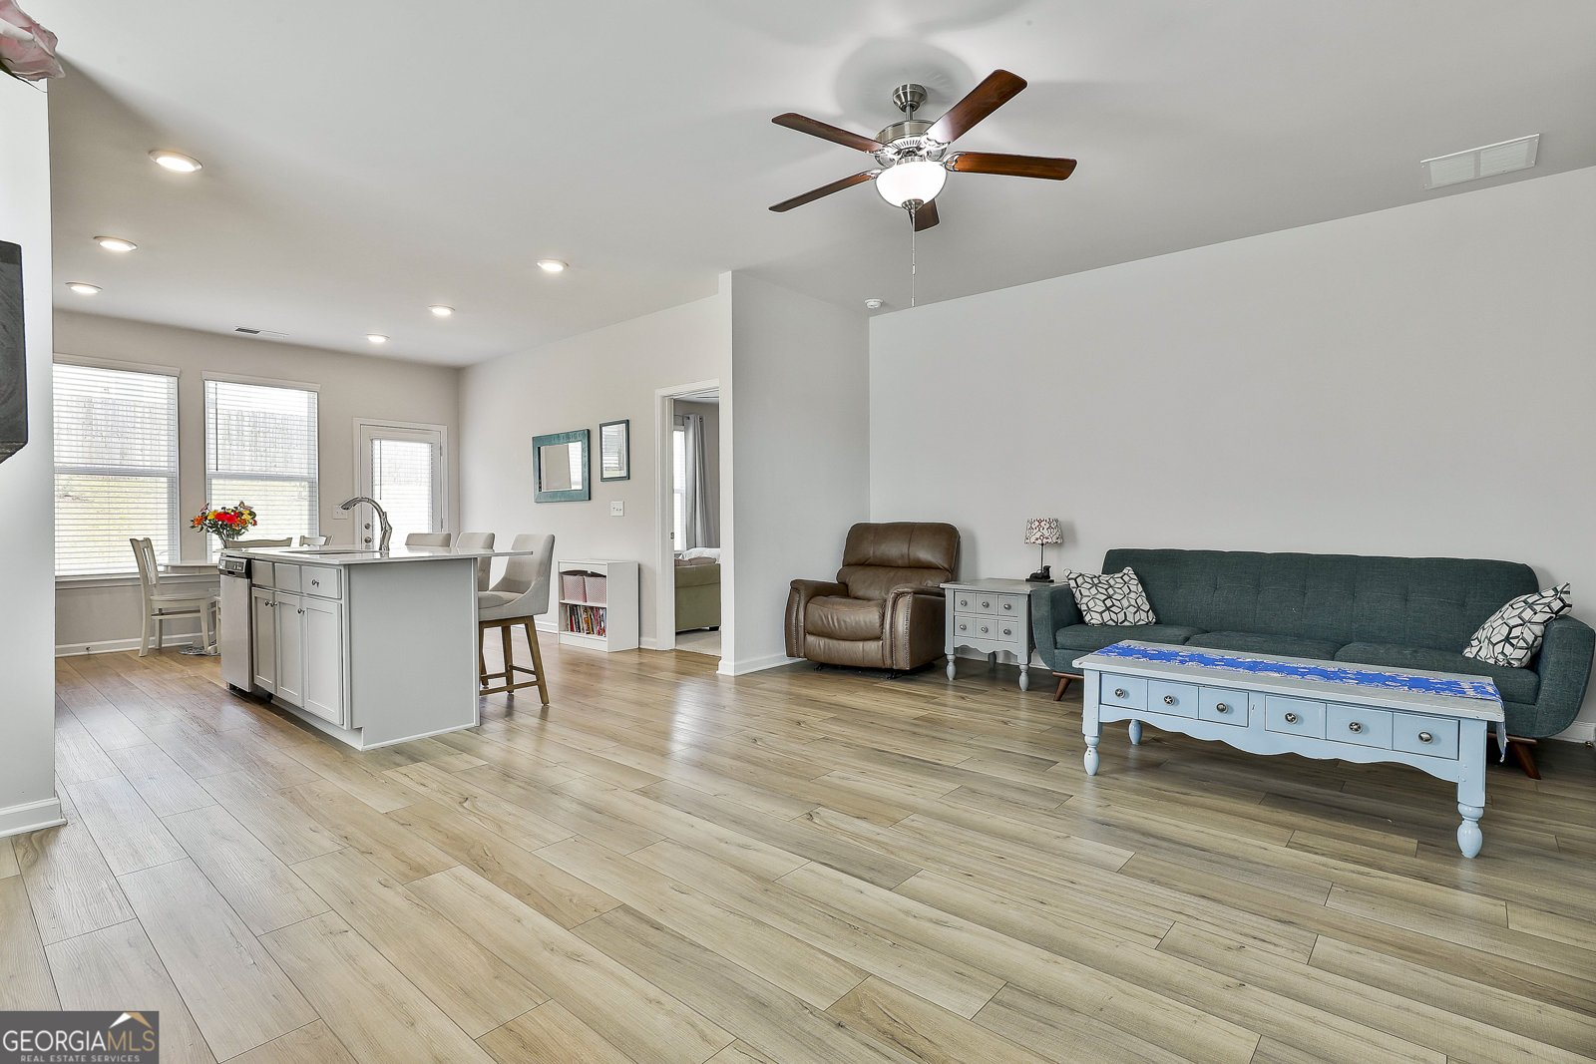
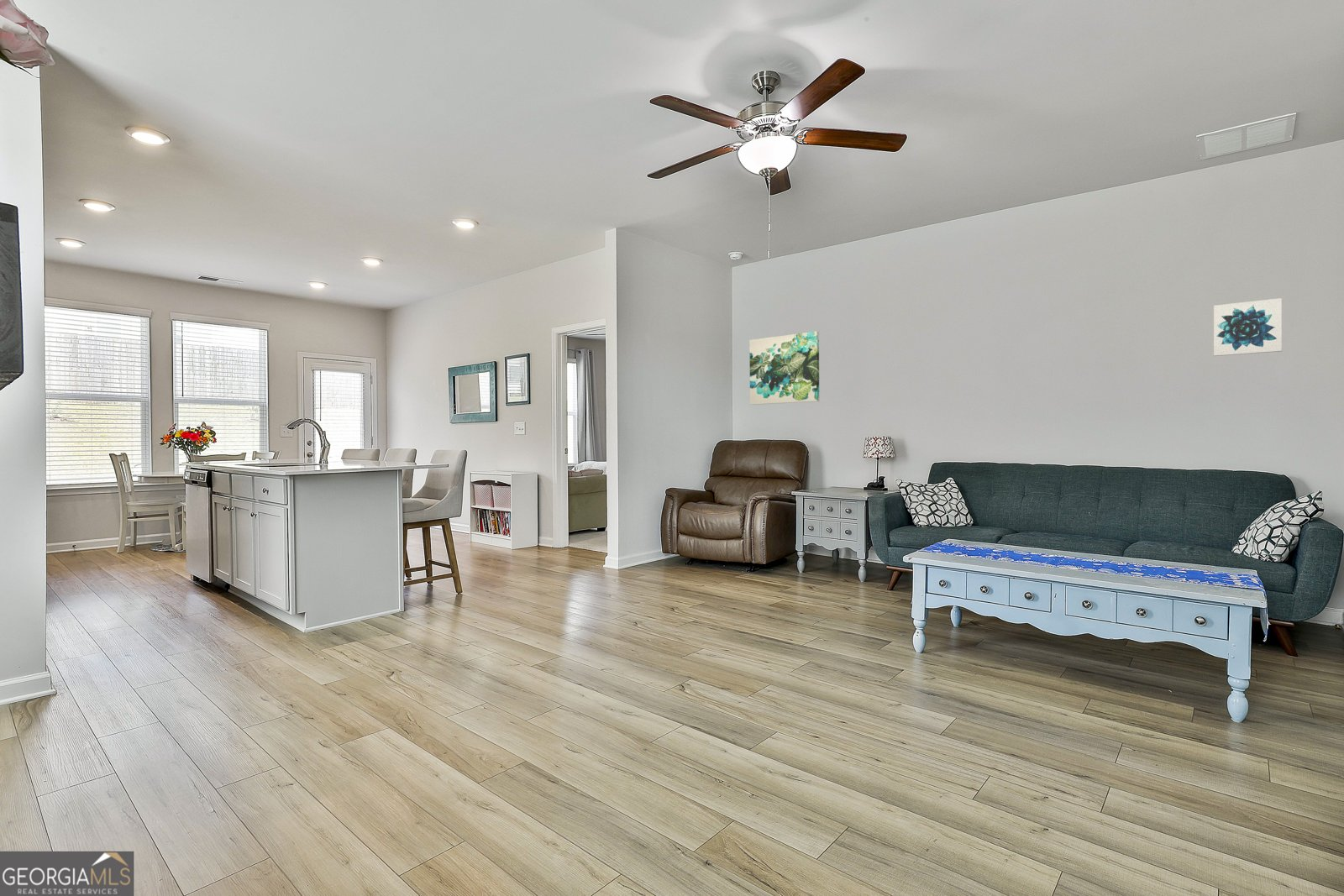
+ wall art [748,331,820,406]
+ wall art [1213,297,1283,357]
